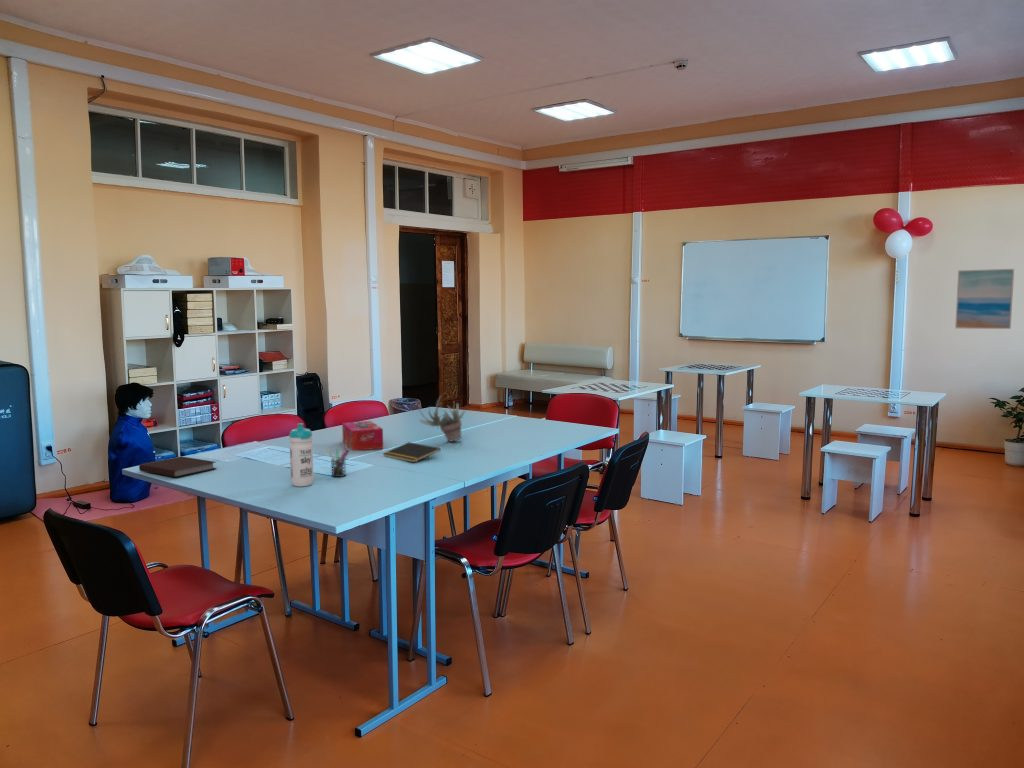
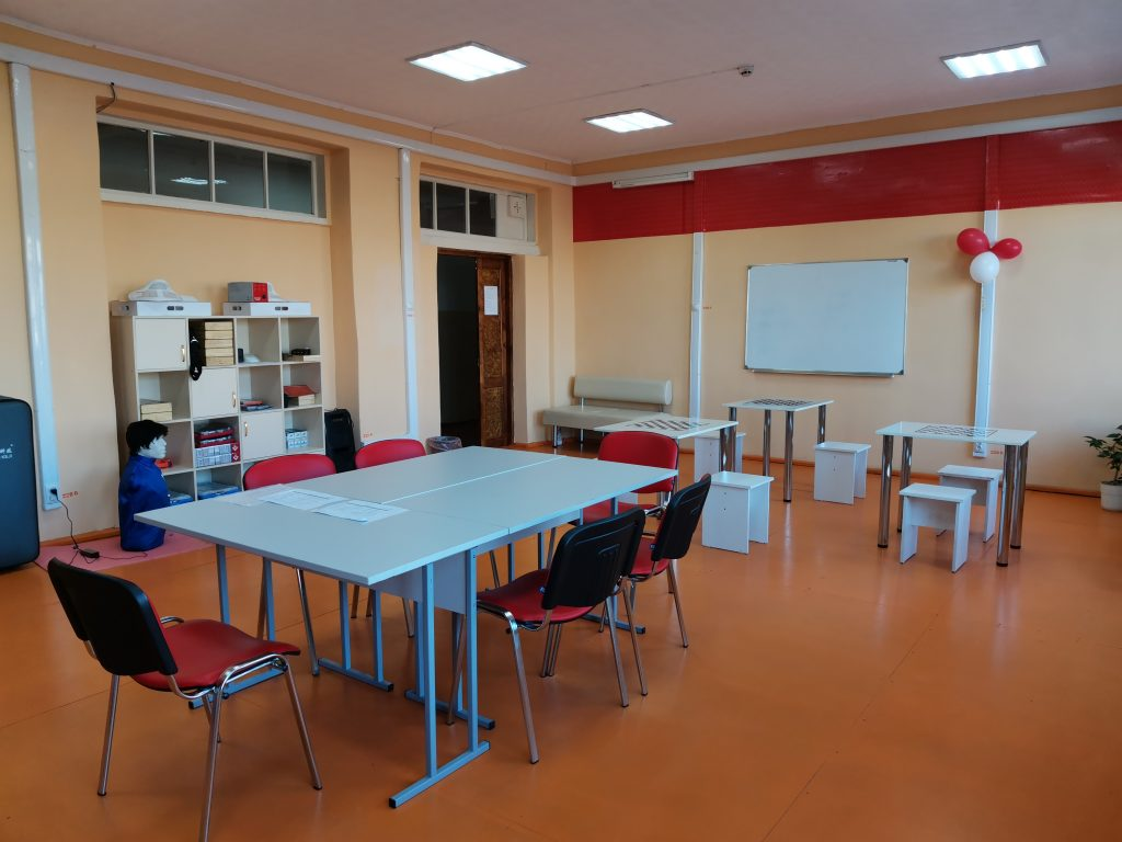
- wall art [954,268,1015,330]
- pen holder [327,445,350,478]
- succulent plant [417,394,466,443]
- notebook [138,456,218,478]
- notepad [382,441,441,464]
- tissue box [341,420,384,451]
- water bottle [288,422,314,488]
